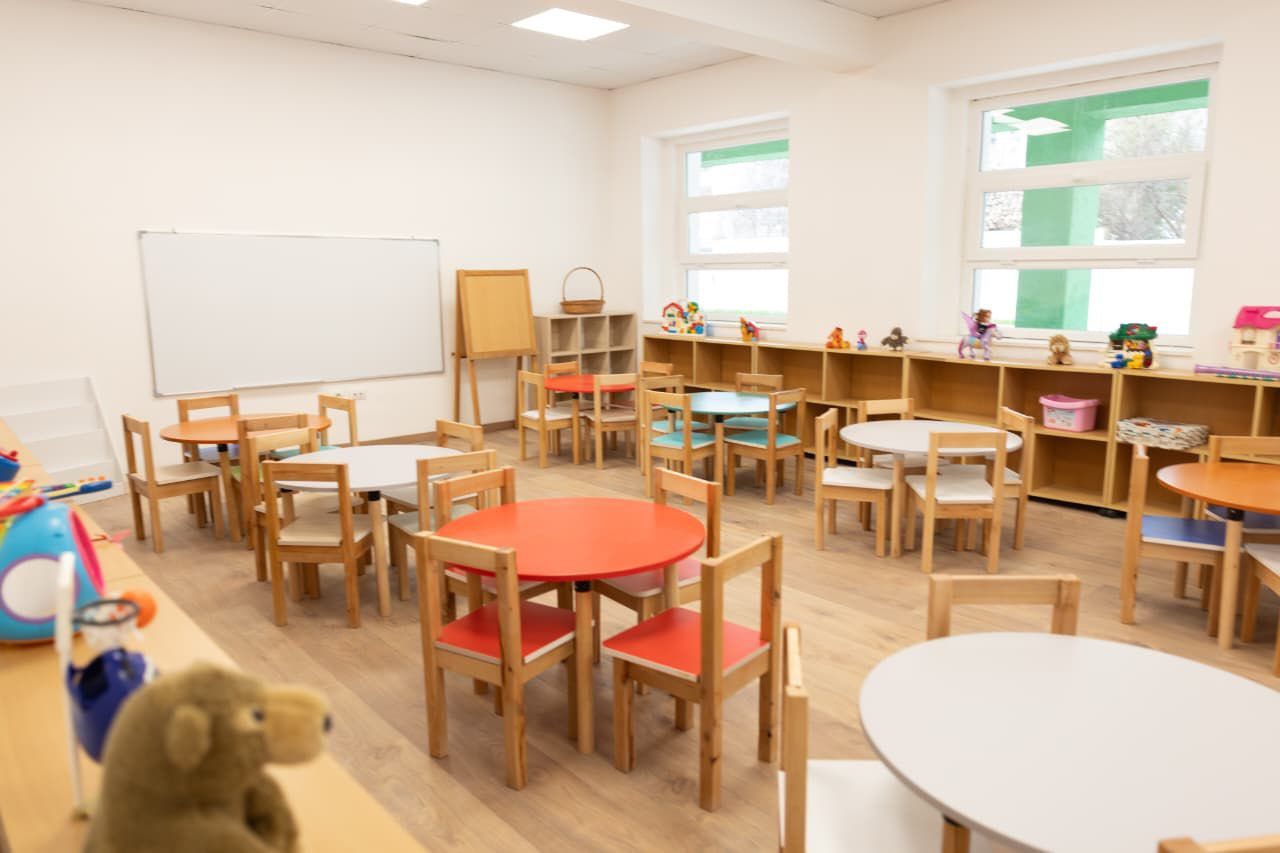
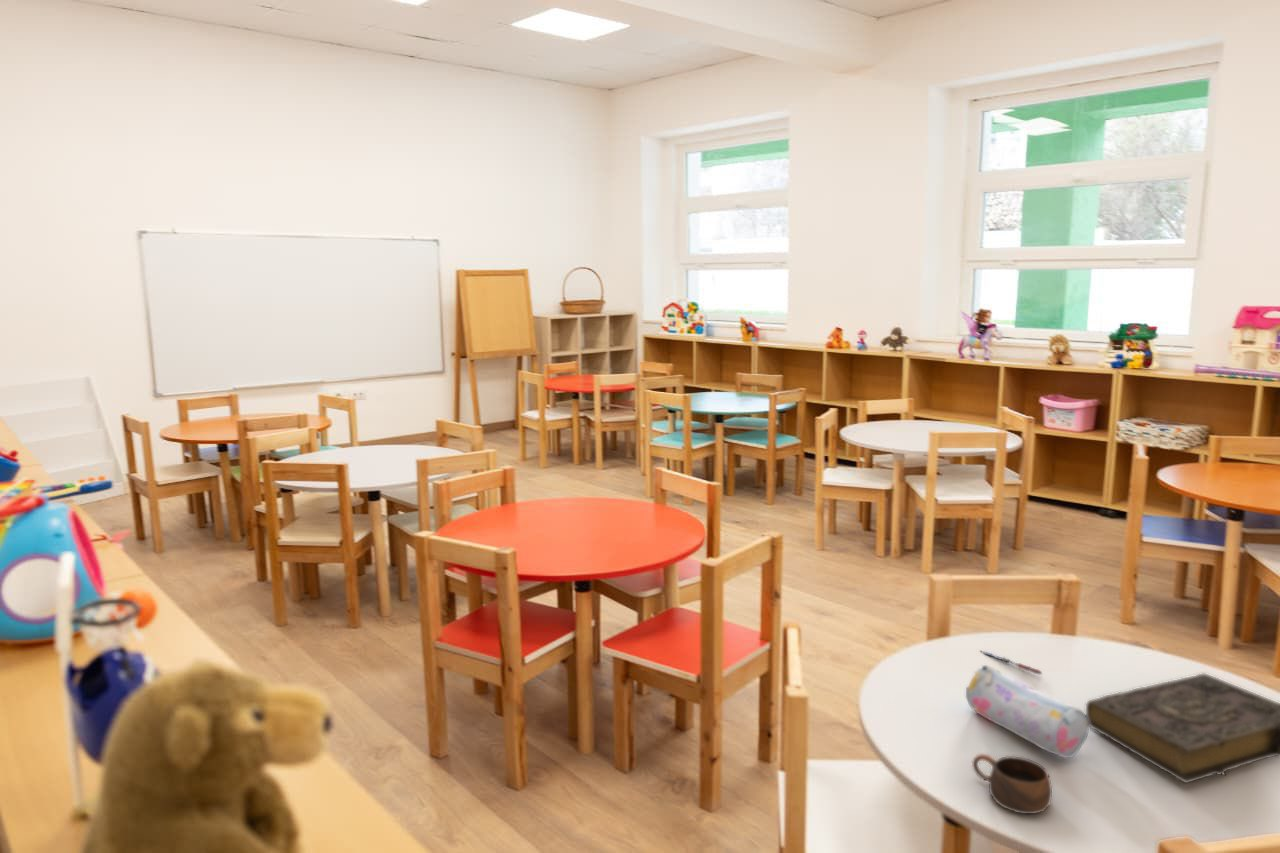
+ pencil case [965,664,1090,759]
+ book [1085,672,1280,784]
+ pen [979,650,1043,676]
+ cup [971,753,1053,815]
